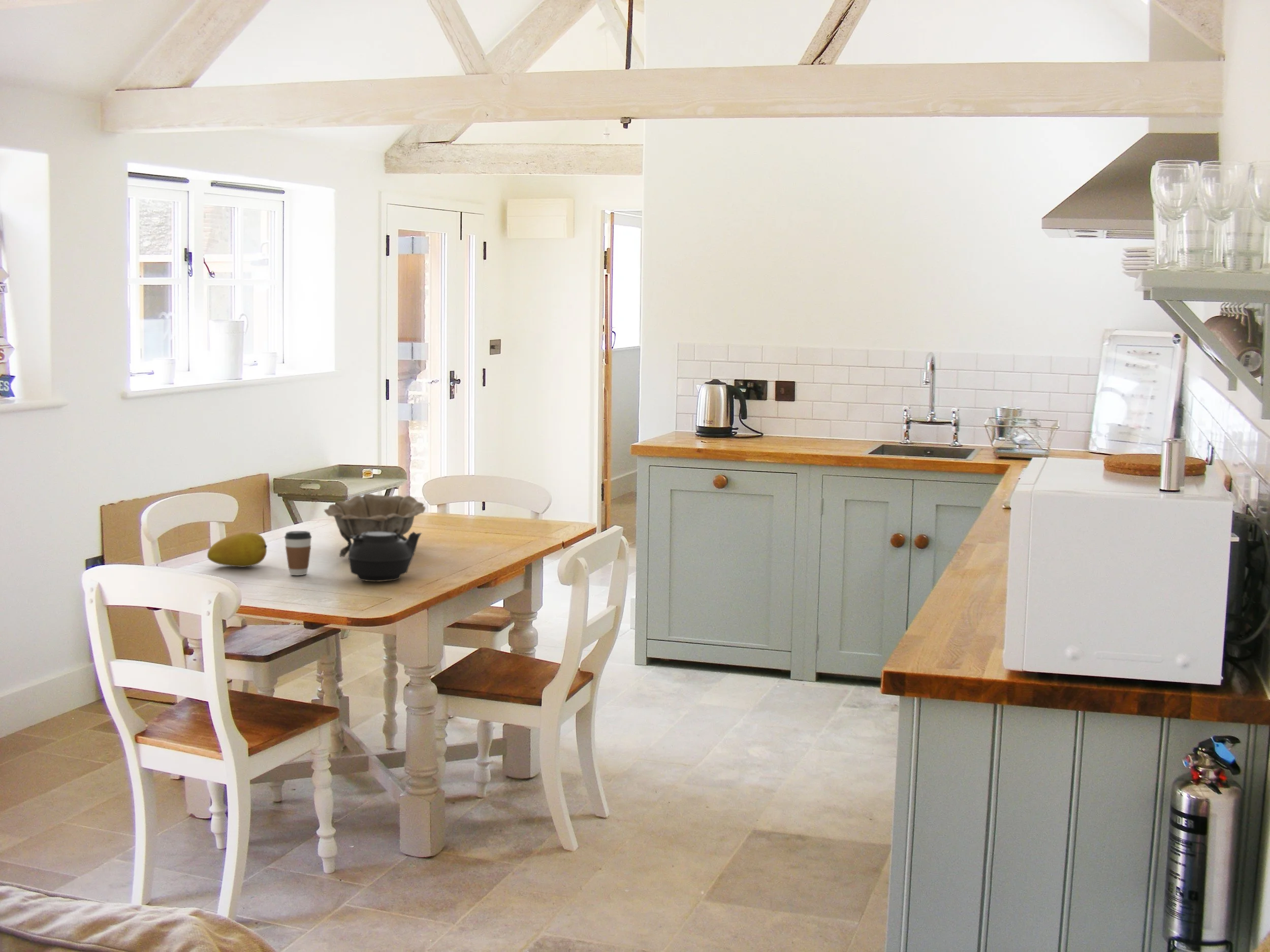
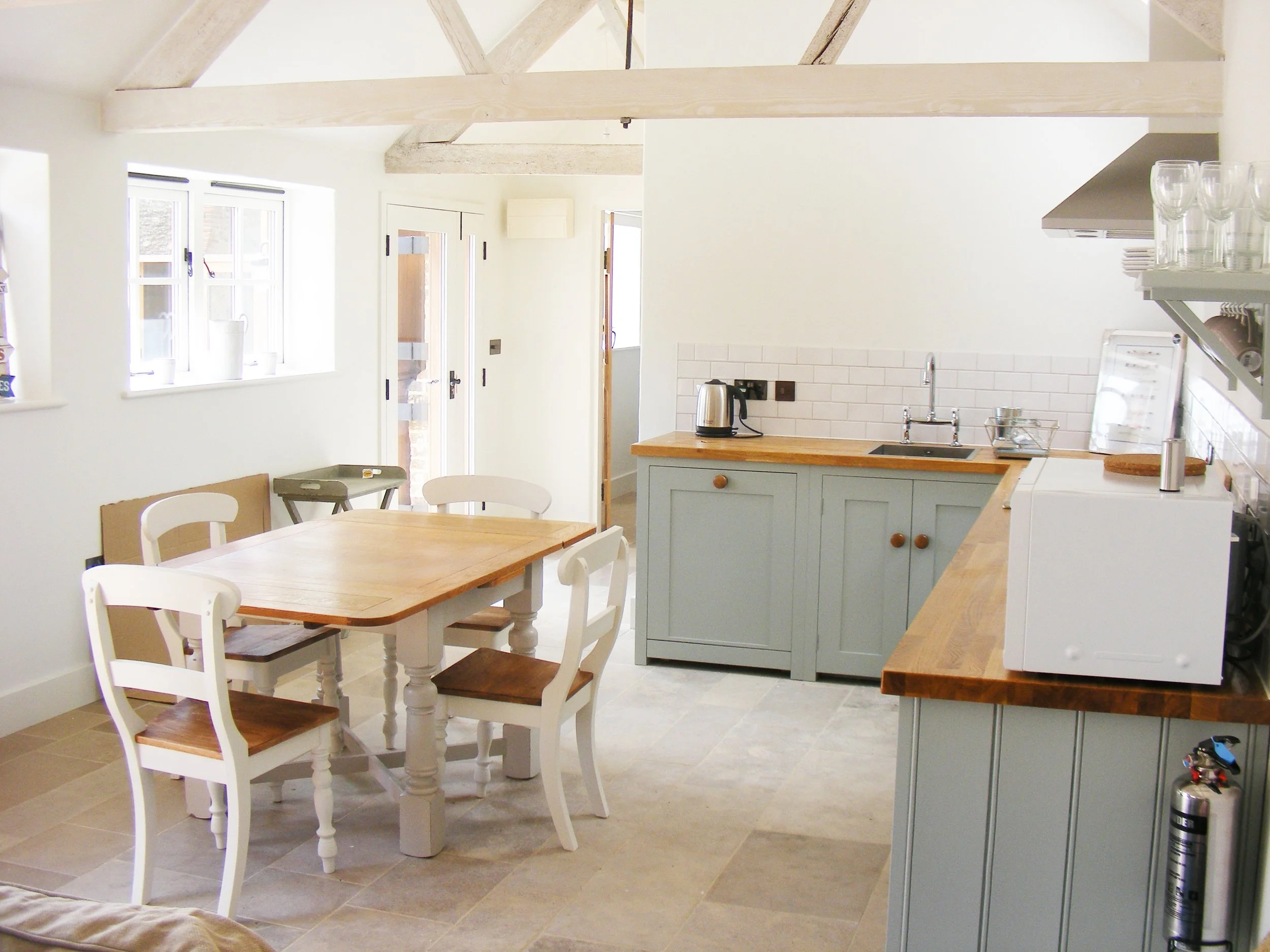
- fruit [207,531,268,568]
- teapot [347,531,422,582]
- decorative bowl [324,493,426,557]
- coffee cup [284,531,312,576]
